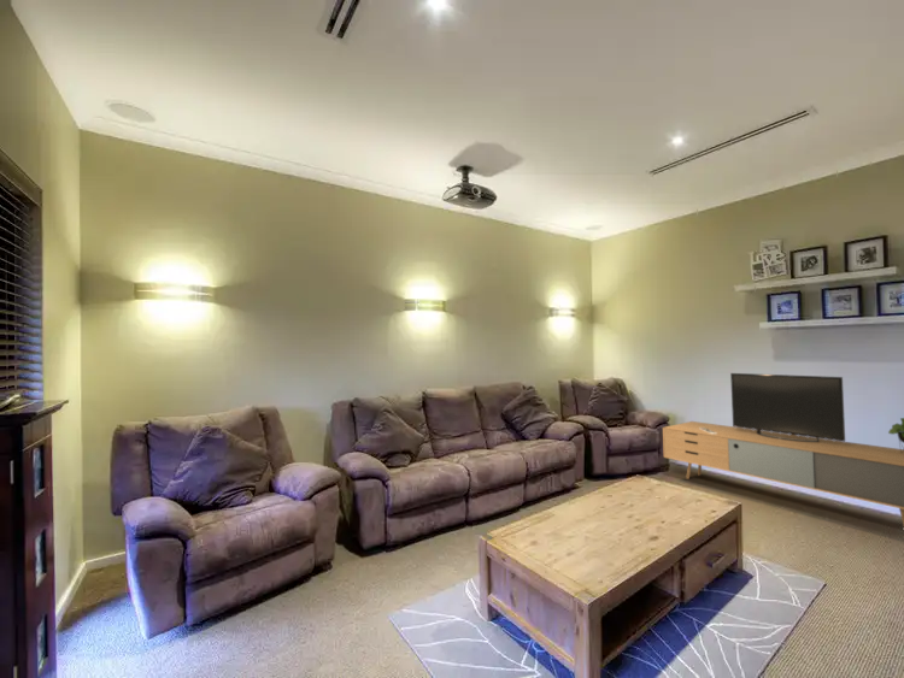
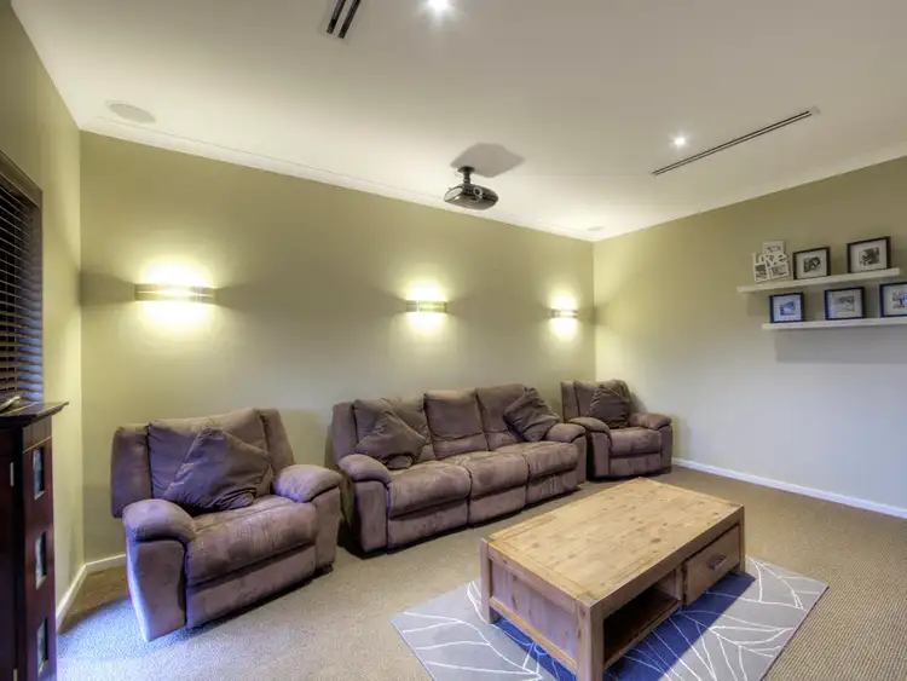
- media console [662,372,904,526]
